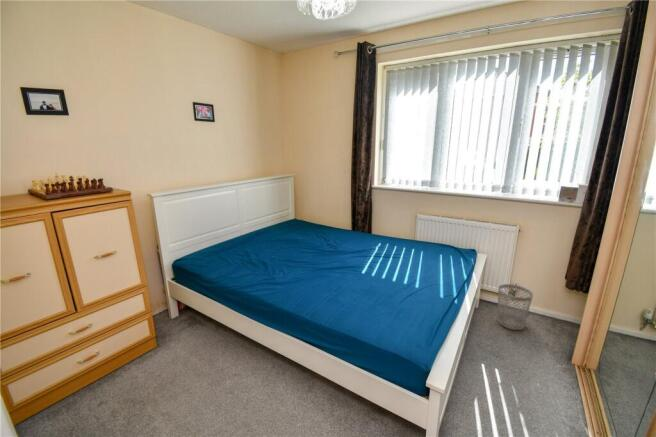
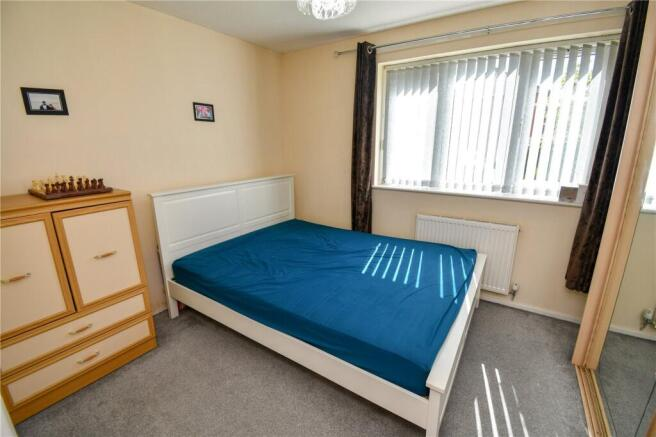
- wastebasket [496,283,534,331]
